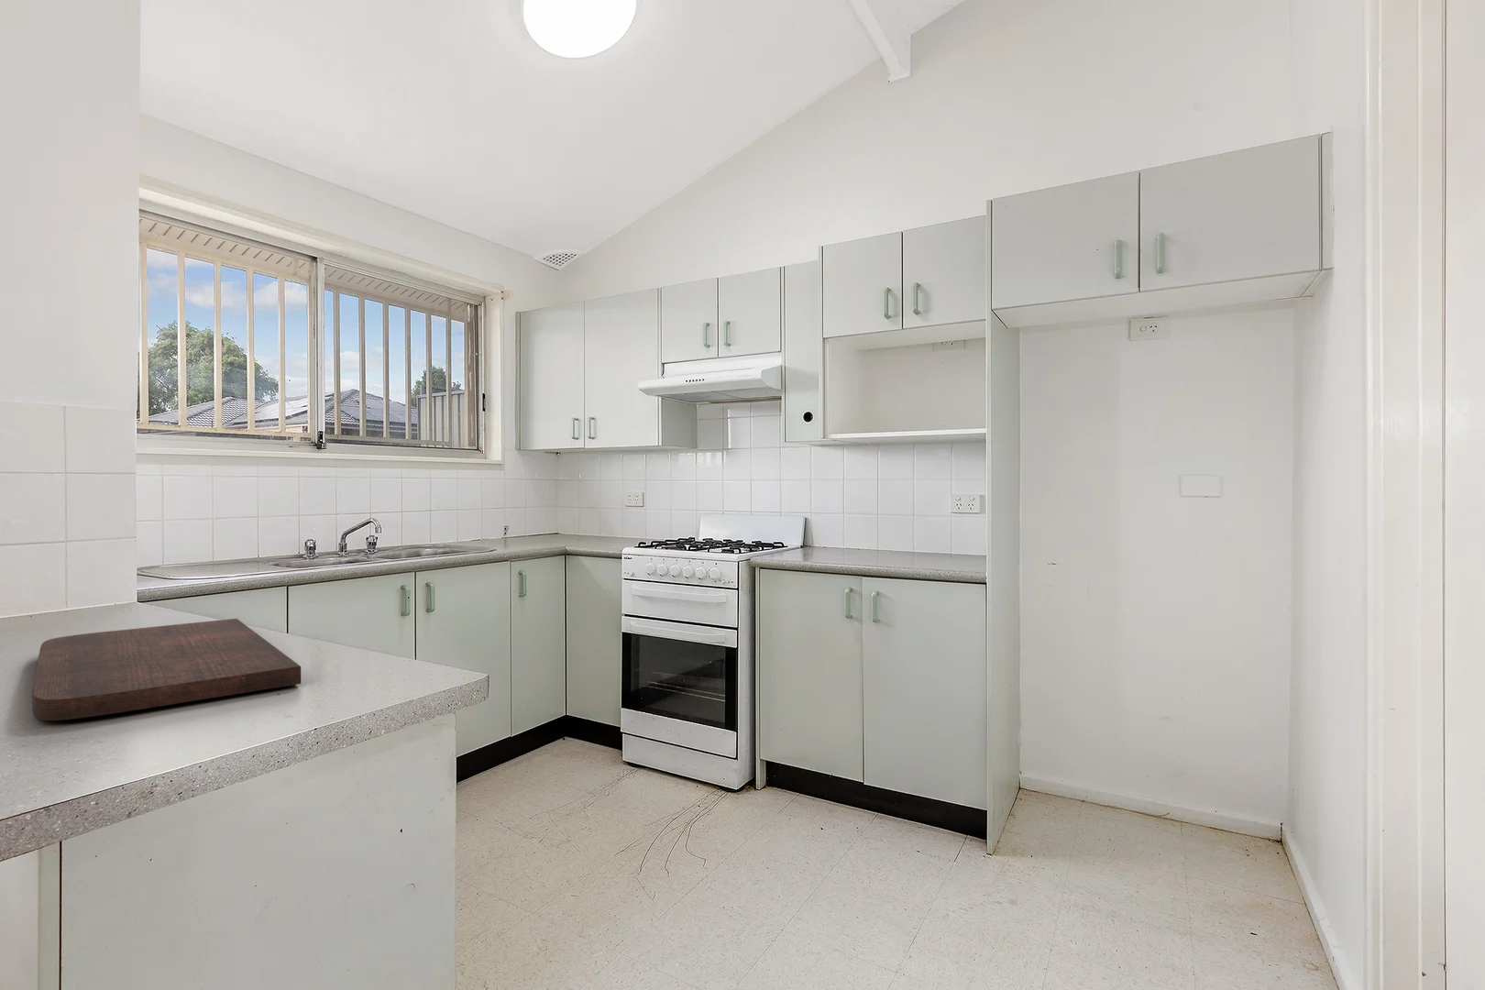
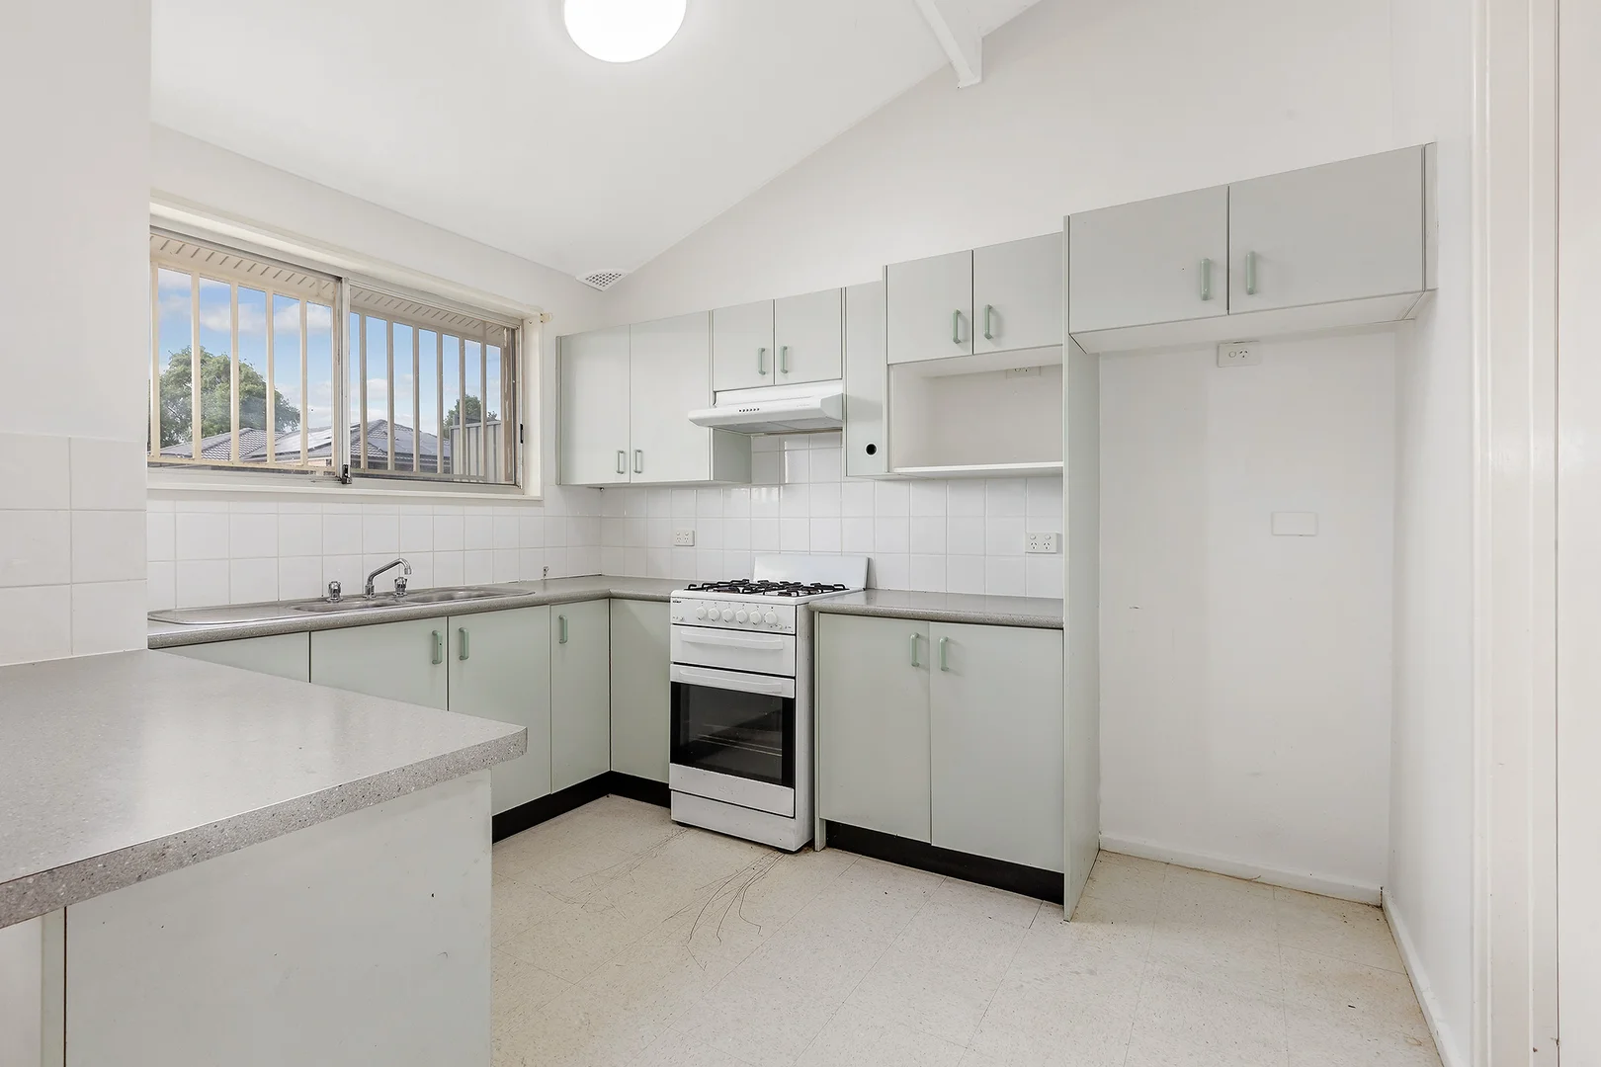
- cutting board [31,618,302,722]
